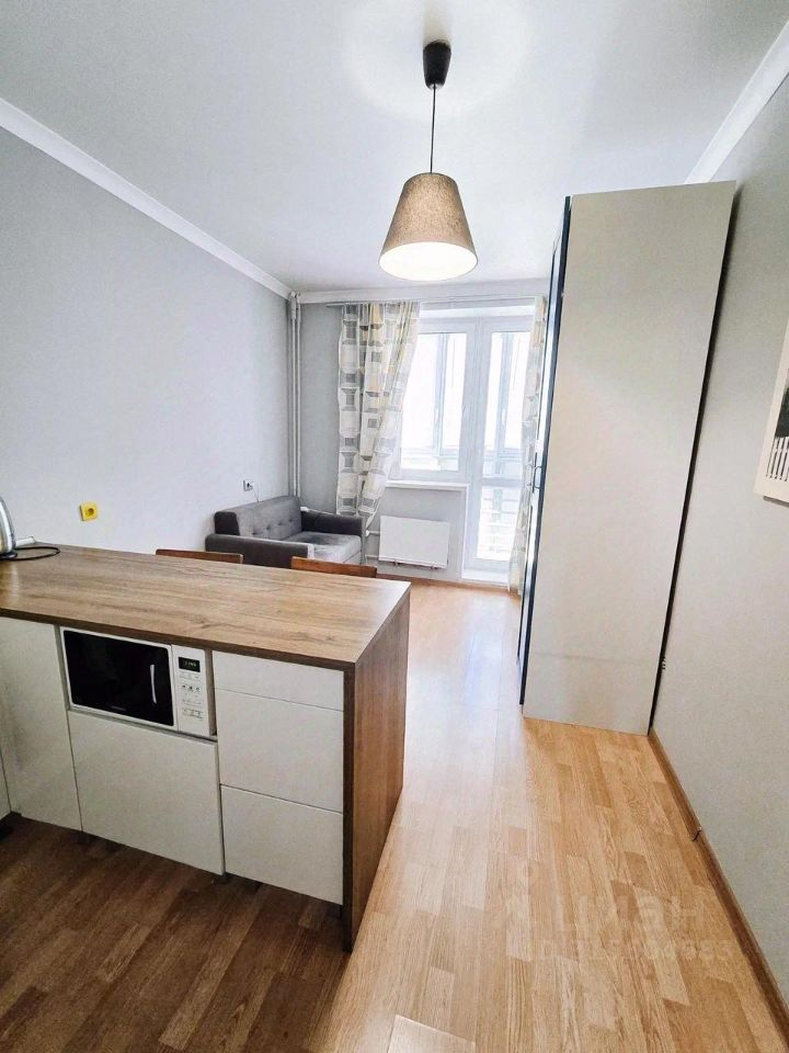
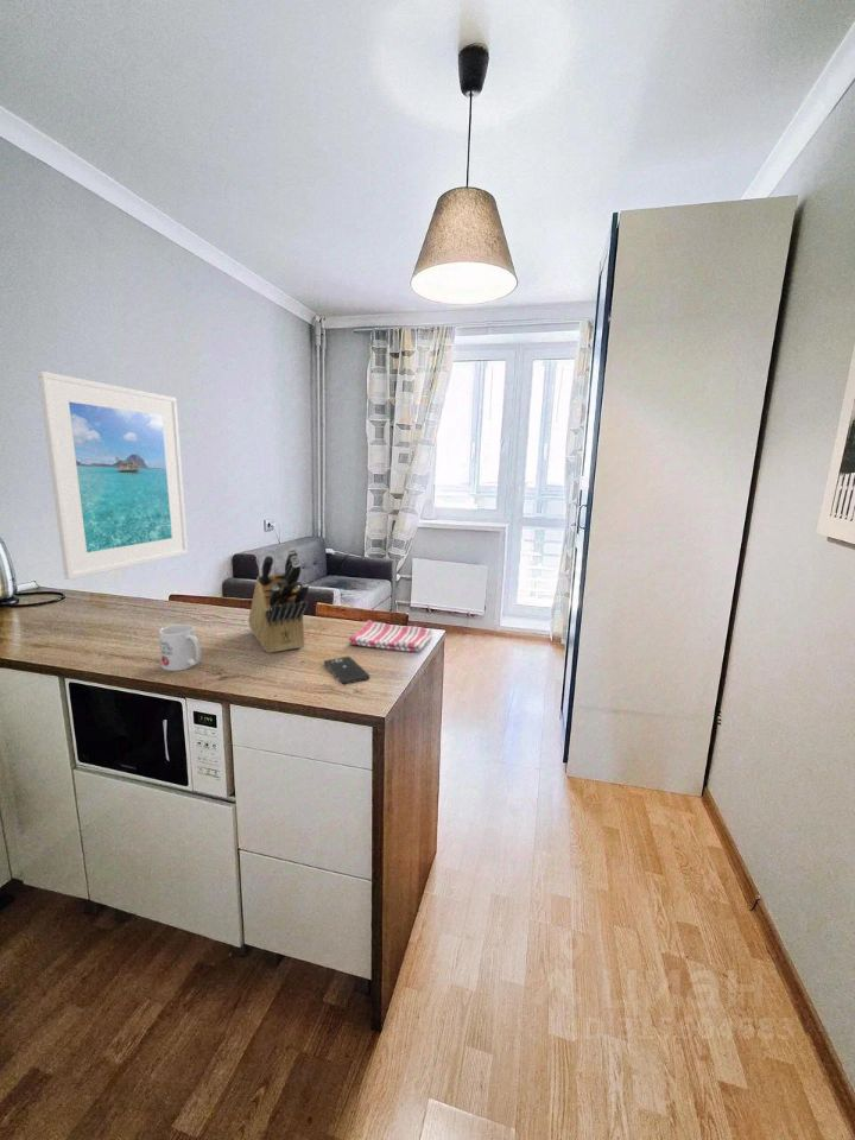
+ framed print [37,369,189,581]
+ smartphone [323,656,370,685]
+ dish towel [348,619,435,653]
+ mug [158,623,203,672]
+ knife block [247,547,310,654]
